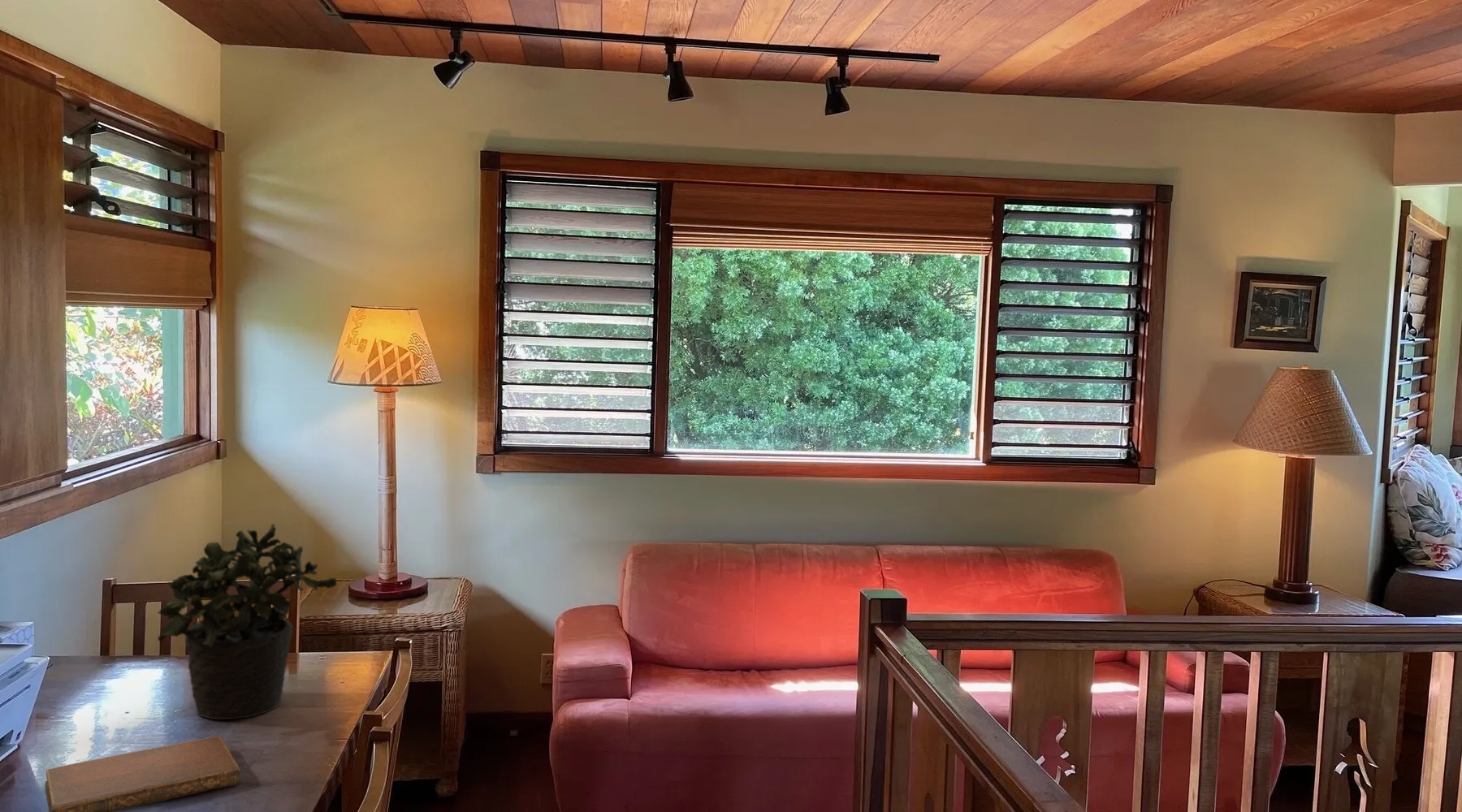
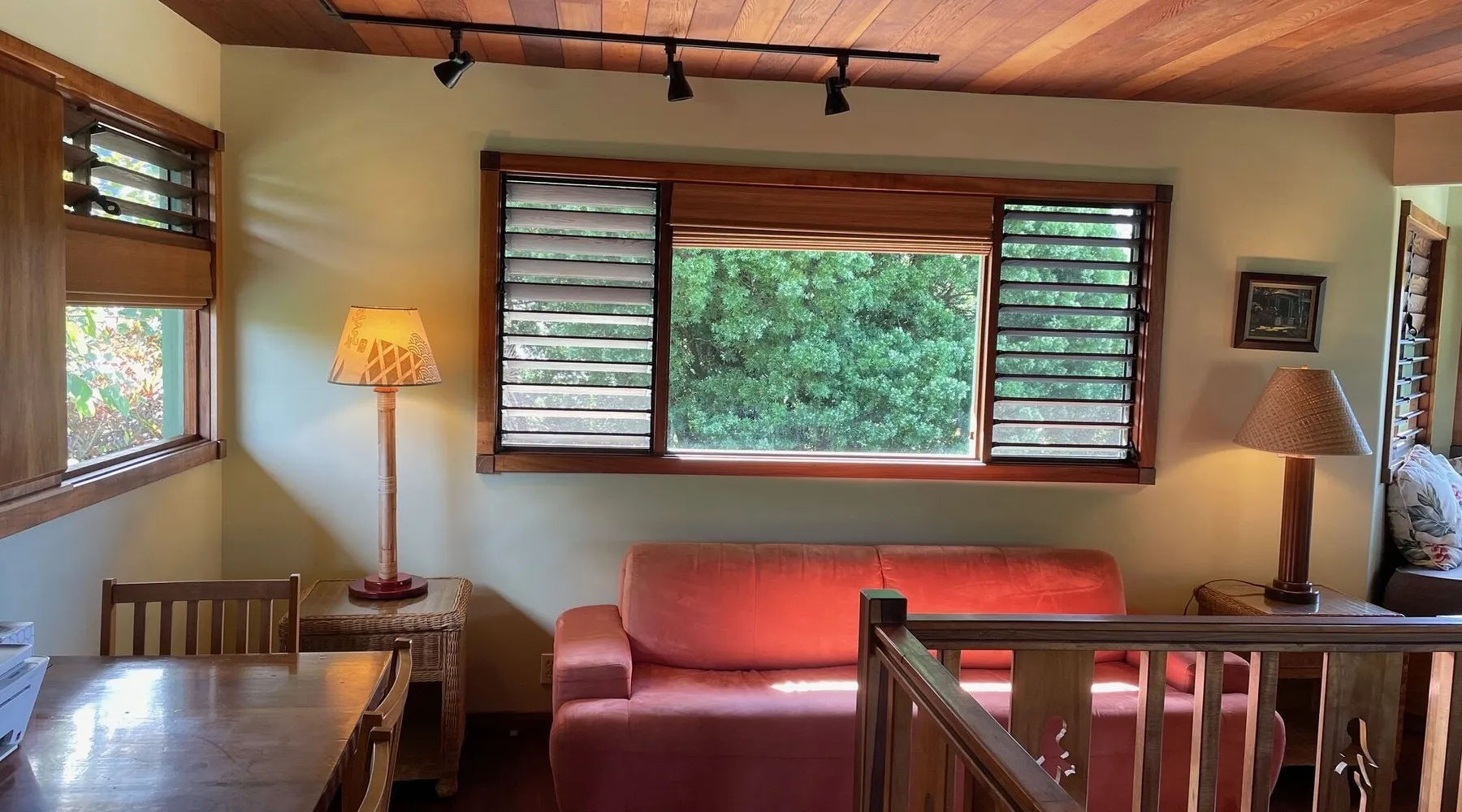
- potted plant [157,523,338,720]
- notebook [44,736,241,812]
